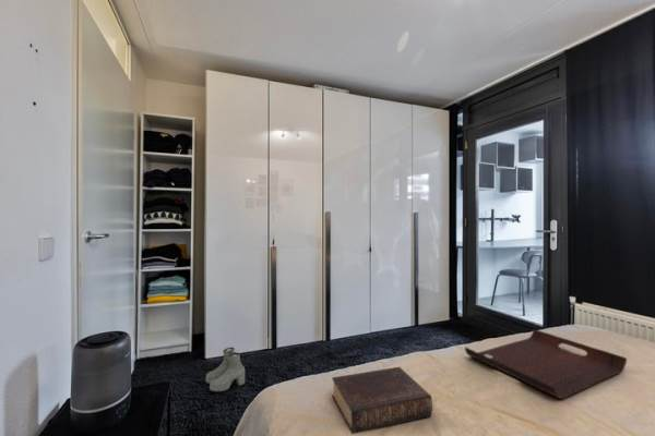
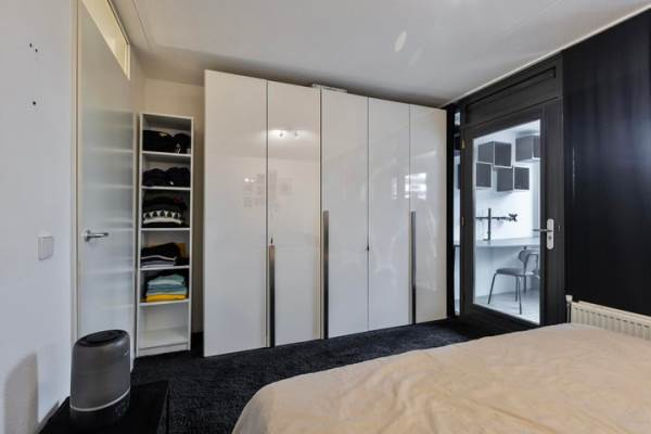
- boots [204,347,246,392]
- serving tray [464,328,628,400]
- book [331,366,433,435]
